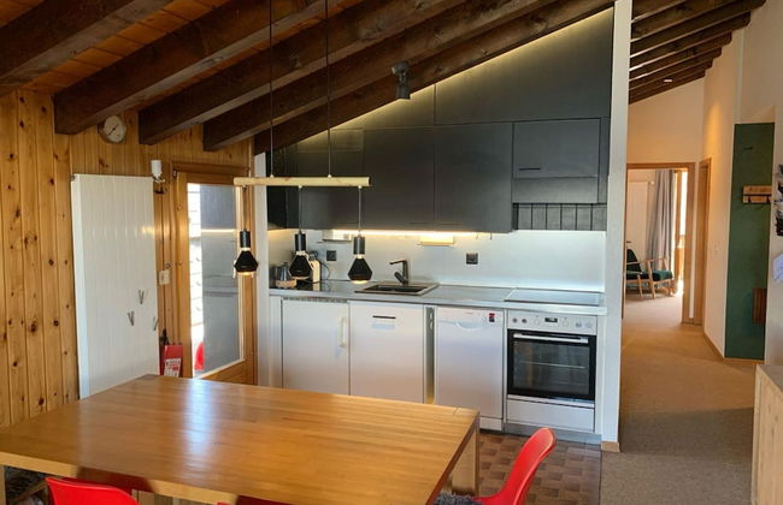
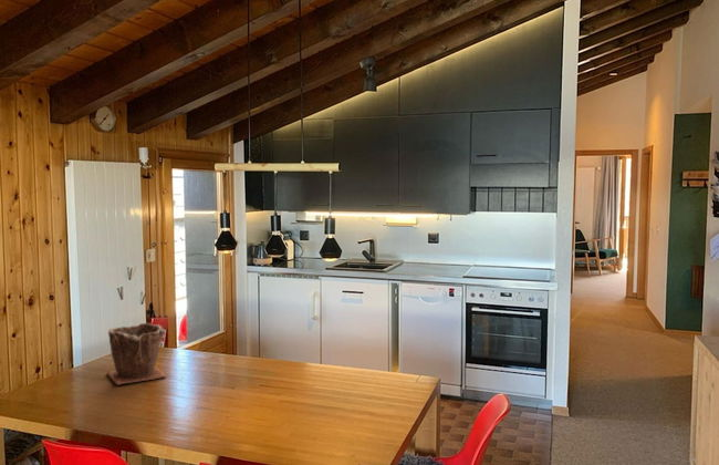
+ plant pot [106,322,167,385]
